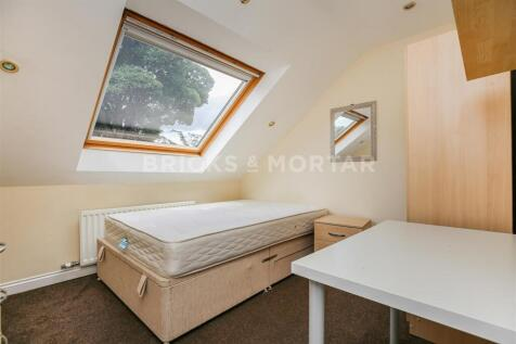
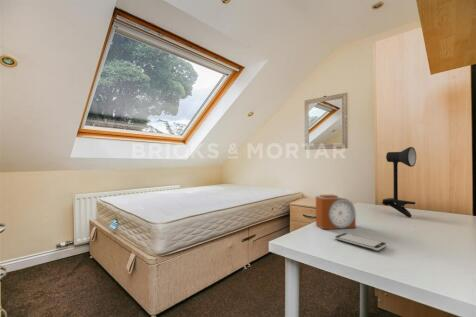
+ alarm clock [315,194,357,230]
+ smartphone [334,232,388,252]
+ desk lamp [381,146,417,218]
